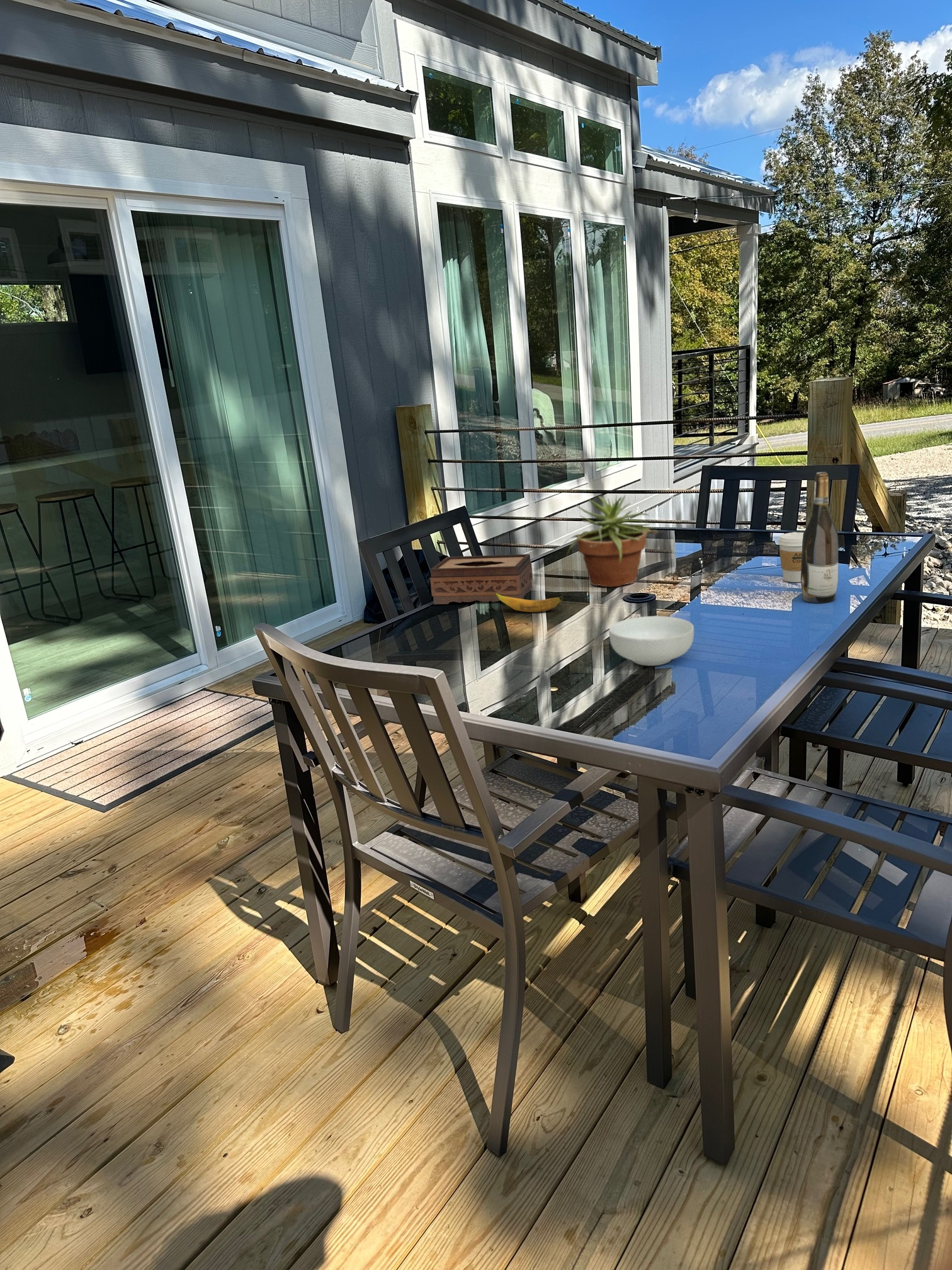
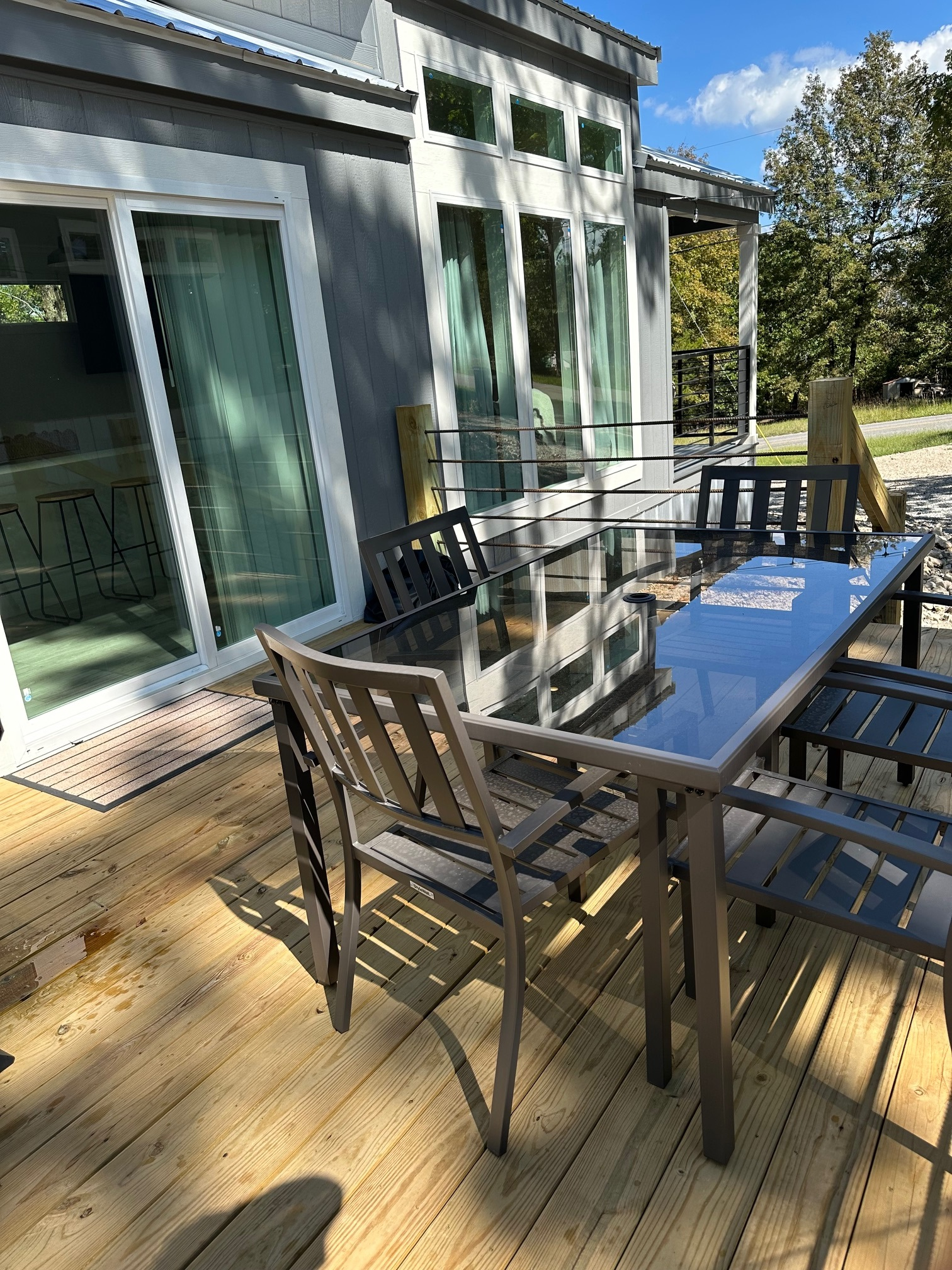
- wine bottle [800,471,839,604]
- potted plant [563,494,660,588]
- banana [495,593,564,613]
- cereal bowl [608,615,694,666]
- coffee cup [778,532,804,583]
- tissue box [429,554,533,605]
